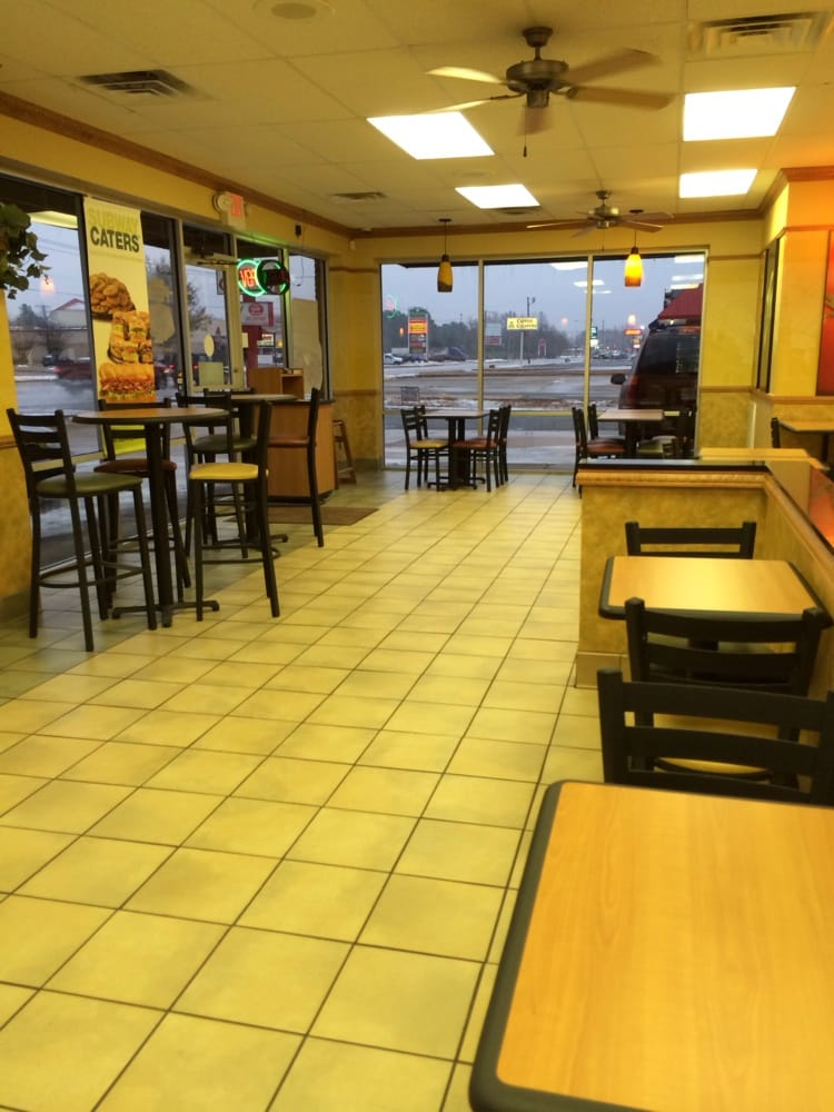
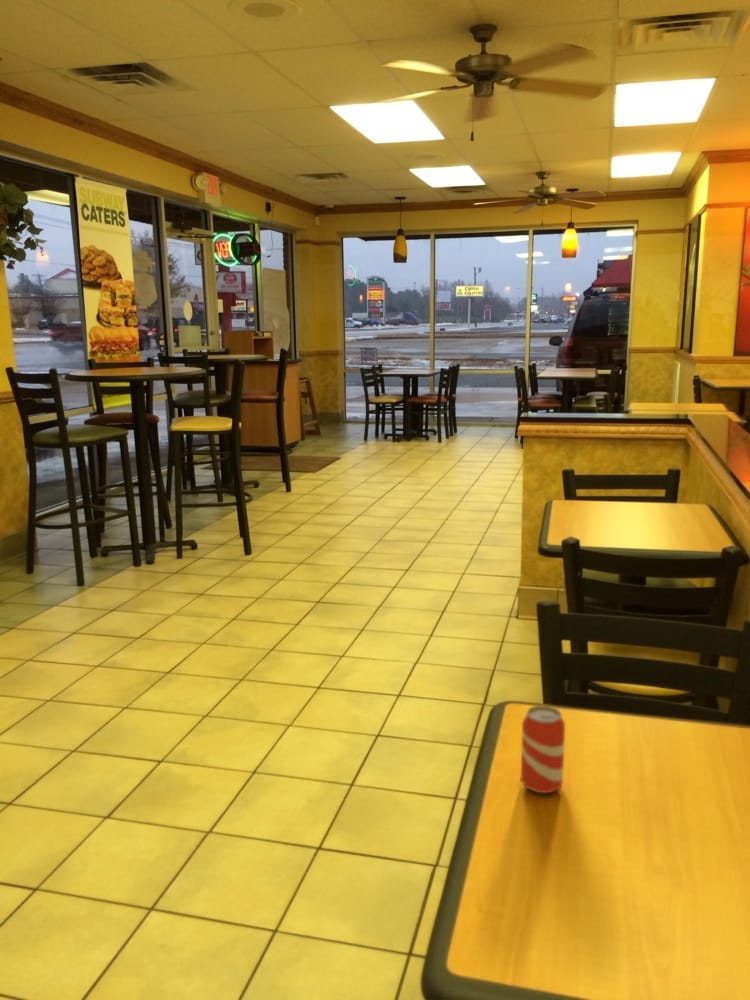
+ beverage can [520,704,566,795]
